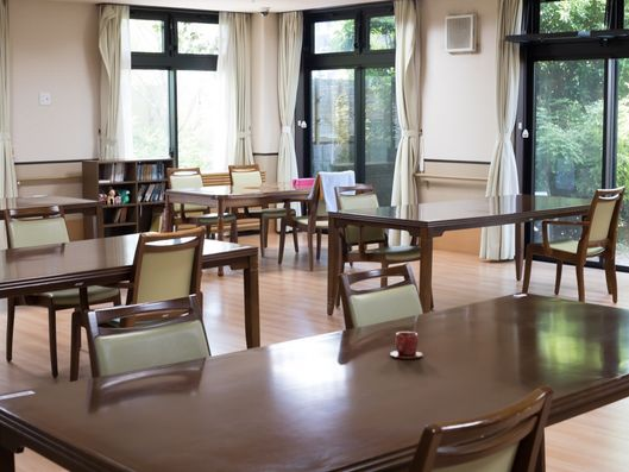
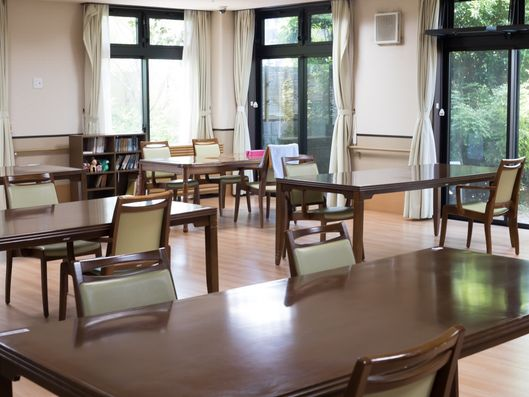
- teacup [389,331,423,360]
